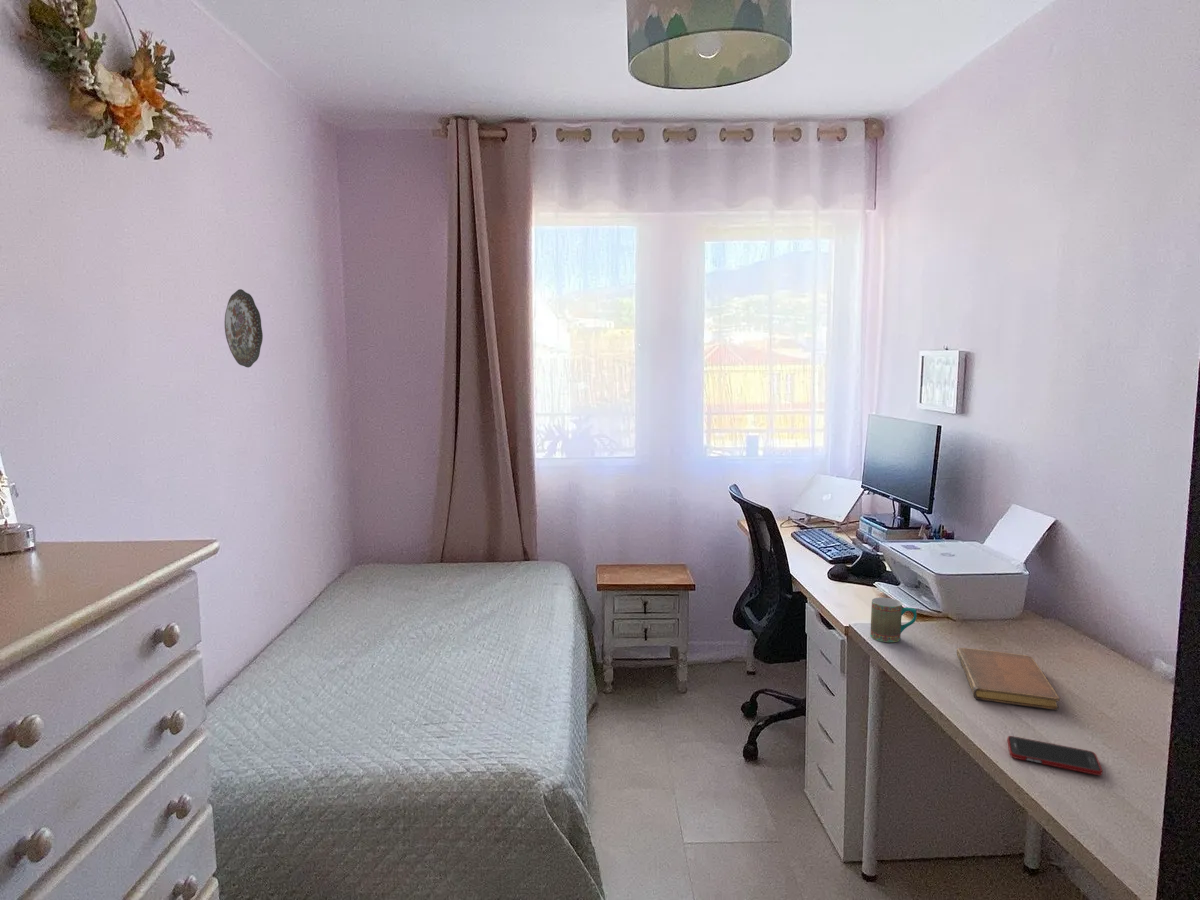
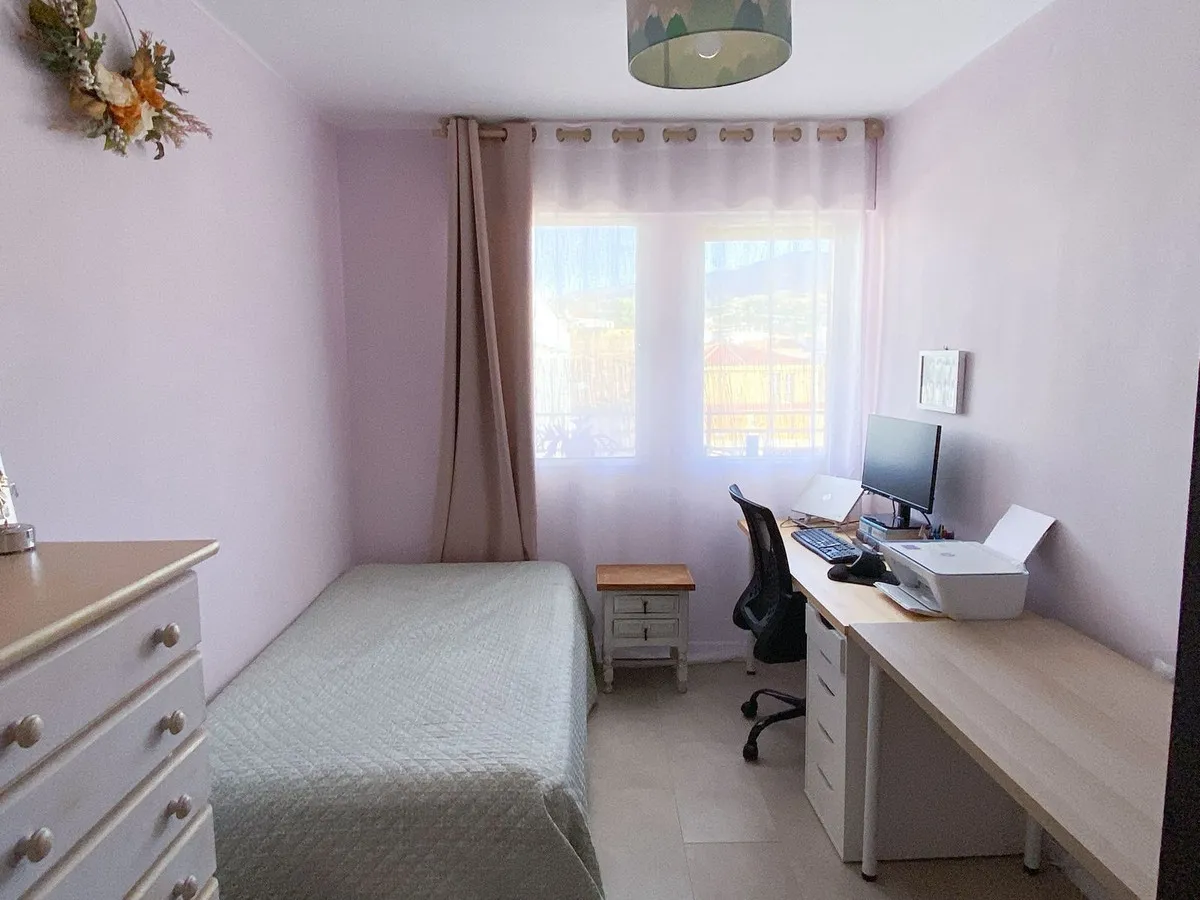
- decorative plate [224,288,264,369]
- cell phone [1006,735,1103,776]
- mug [869,597,918,643]
- notebook [956,647,1061,711]
